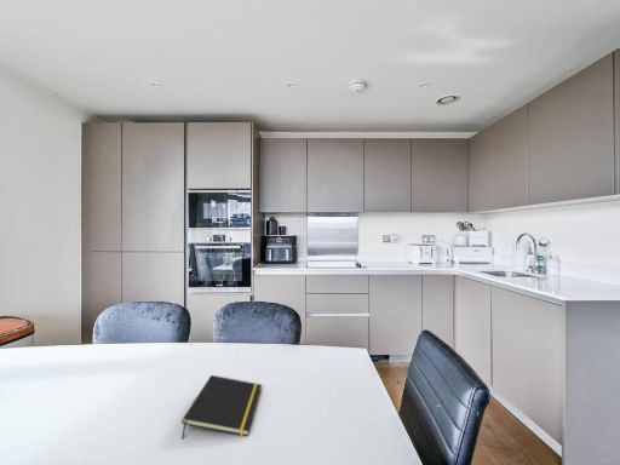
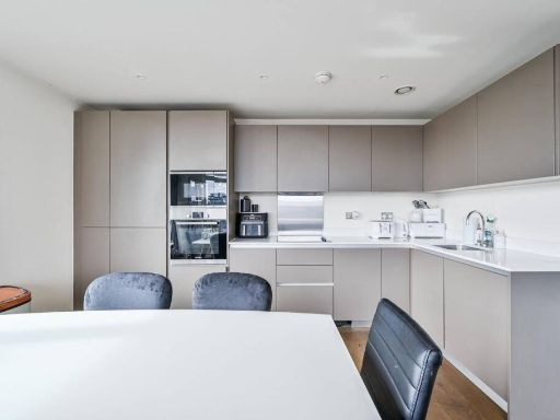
- notepad [180,374,263,440]
